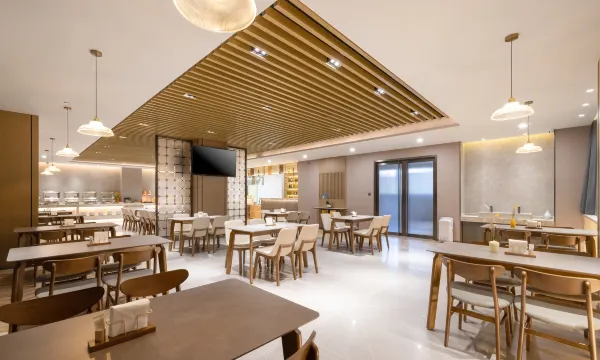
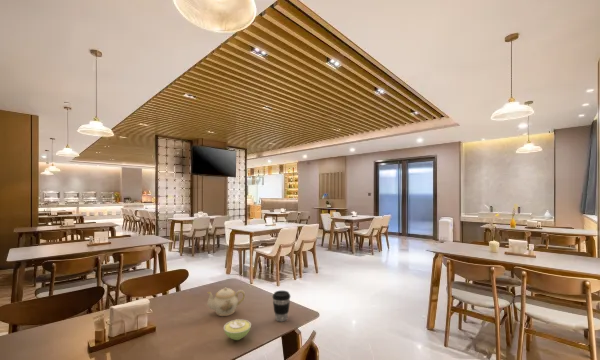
+ sugar bowl [223,318,252,341]
+ teapot [207,287,246,317]
+ coffee cup [272,290,291,322]
